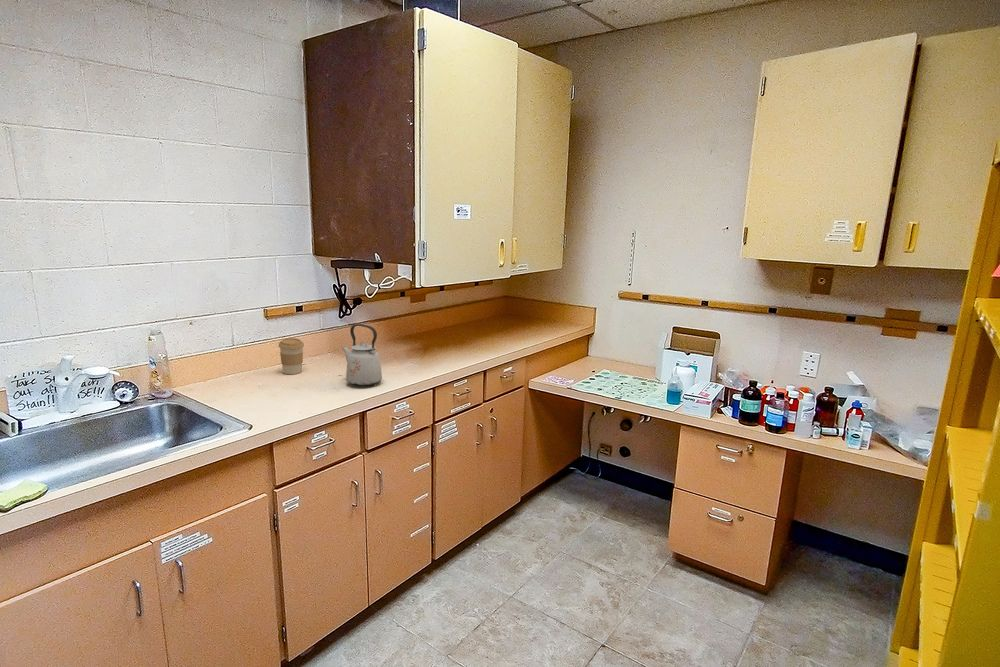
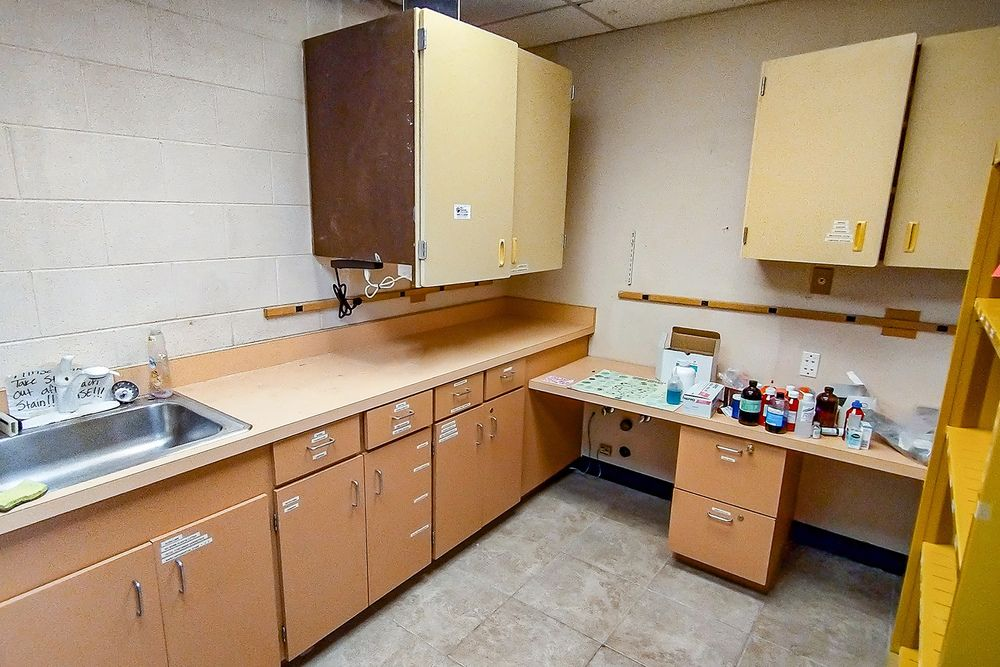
- coffee cup [278,337,305,375]
- kettle [341,323,383,387]
